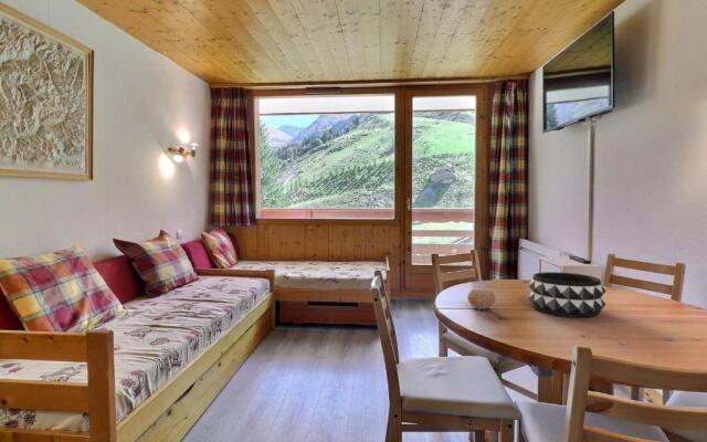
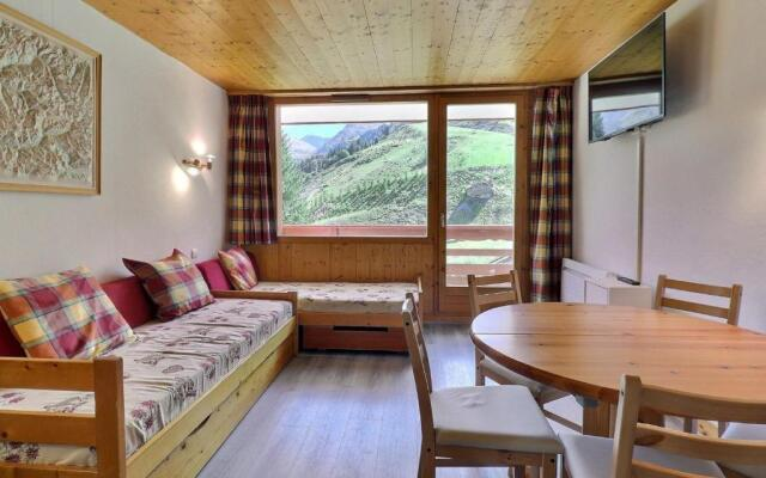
- decorative bowl [527,271,608,318]
- fruit [466,288,496,311]
